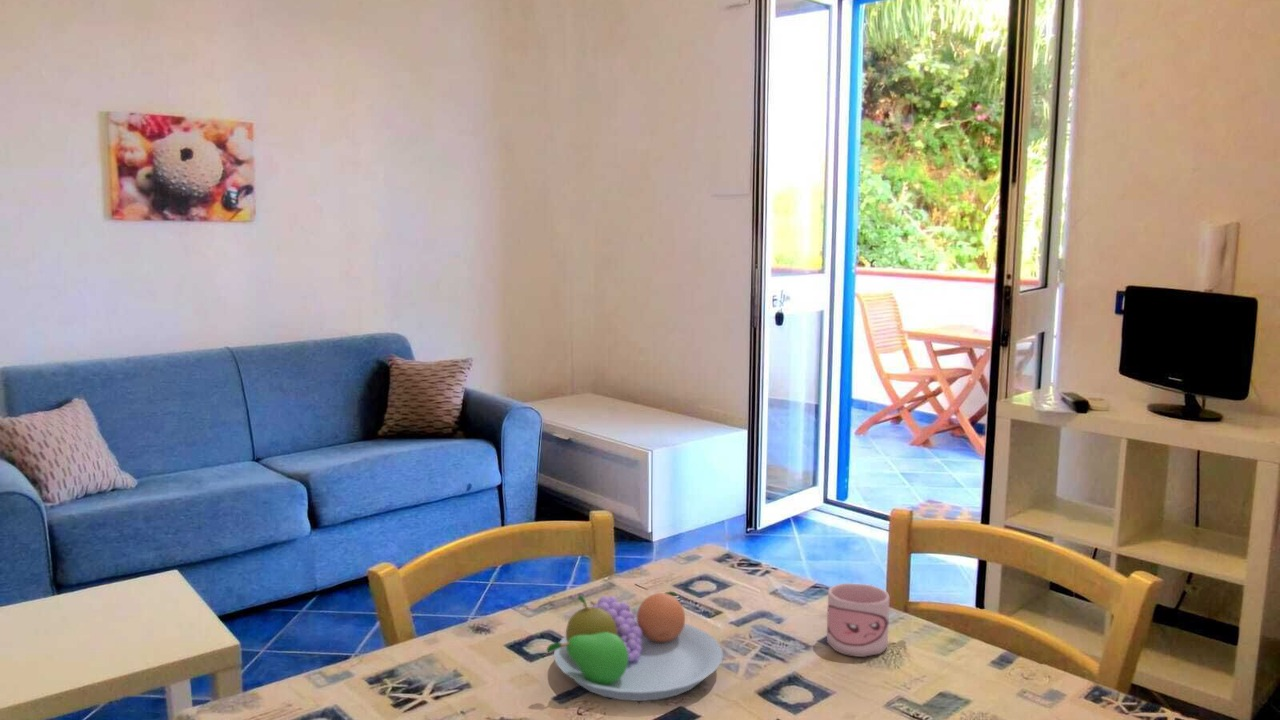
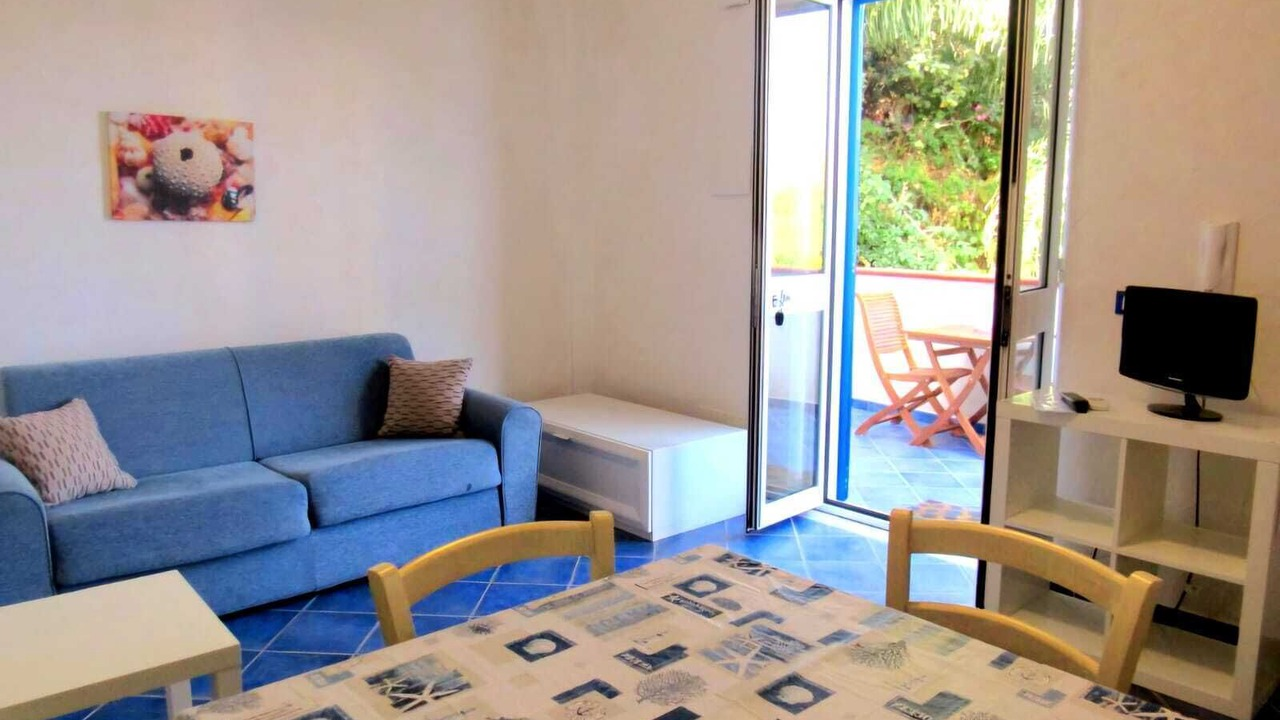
- fruit bowl [546,590,723,702]
- mug [826,582,891,658]
